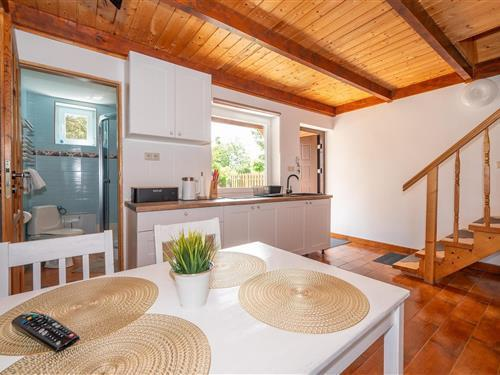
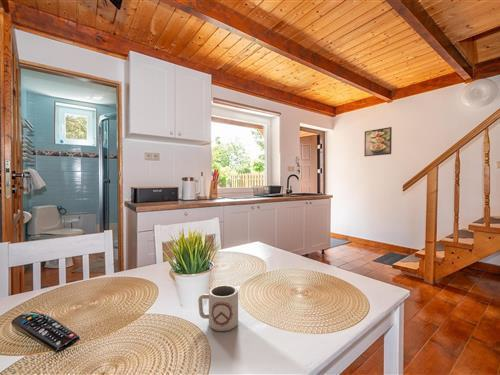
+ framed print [363,126,393,157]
+ cup [197,284,239,332]
